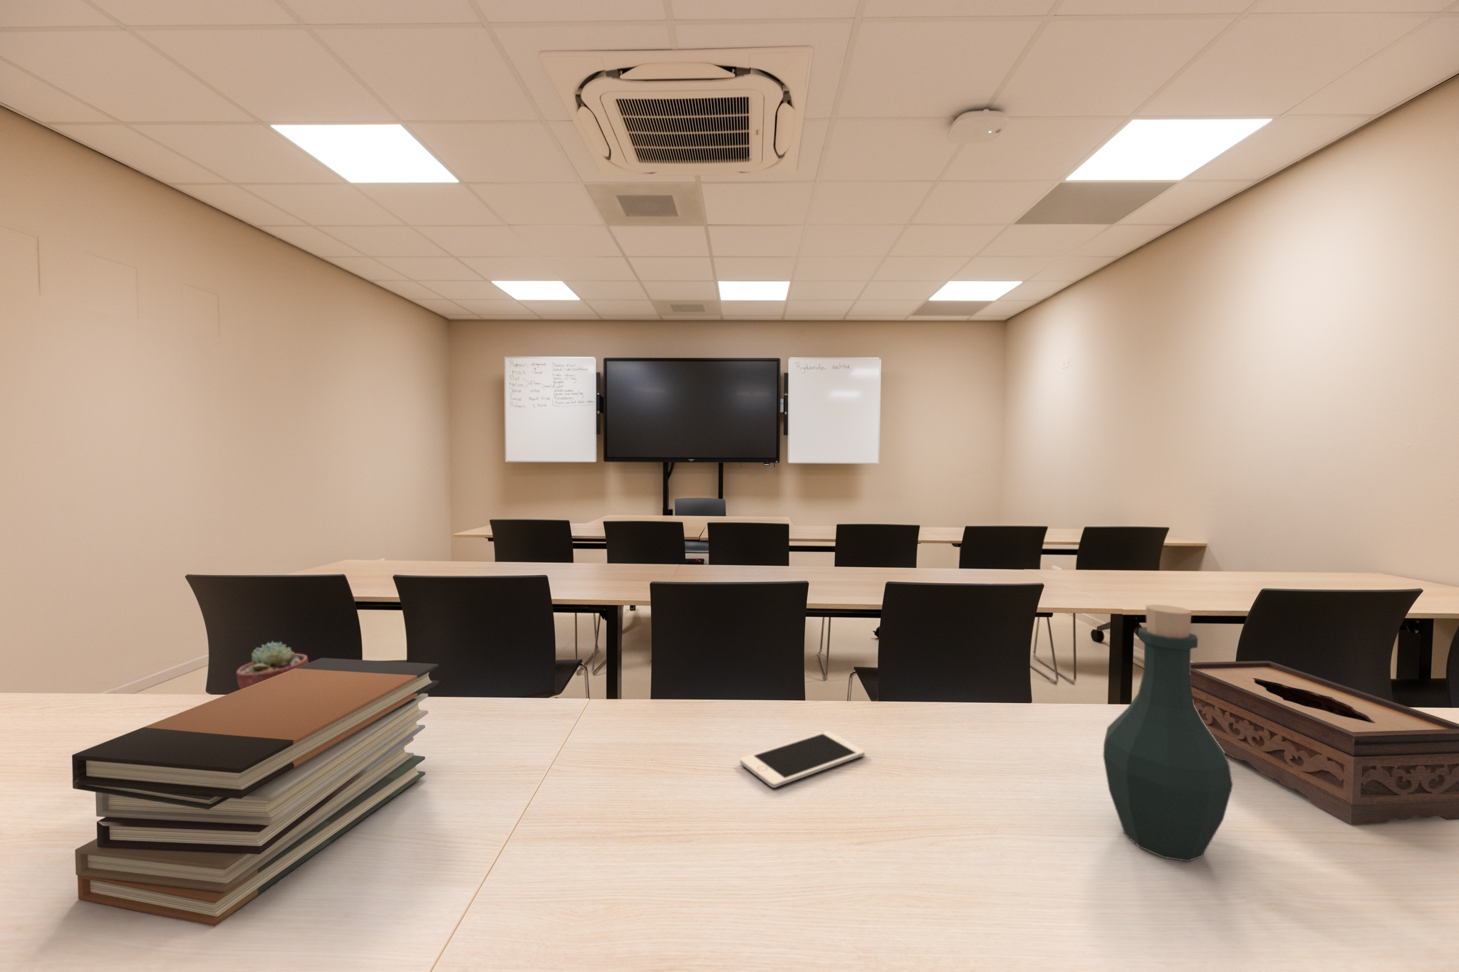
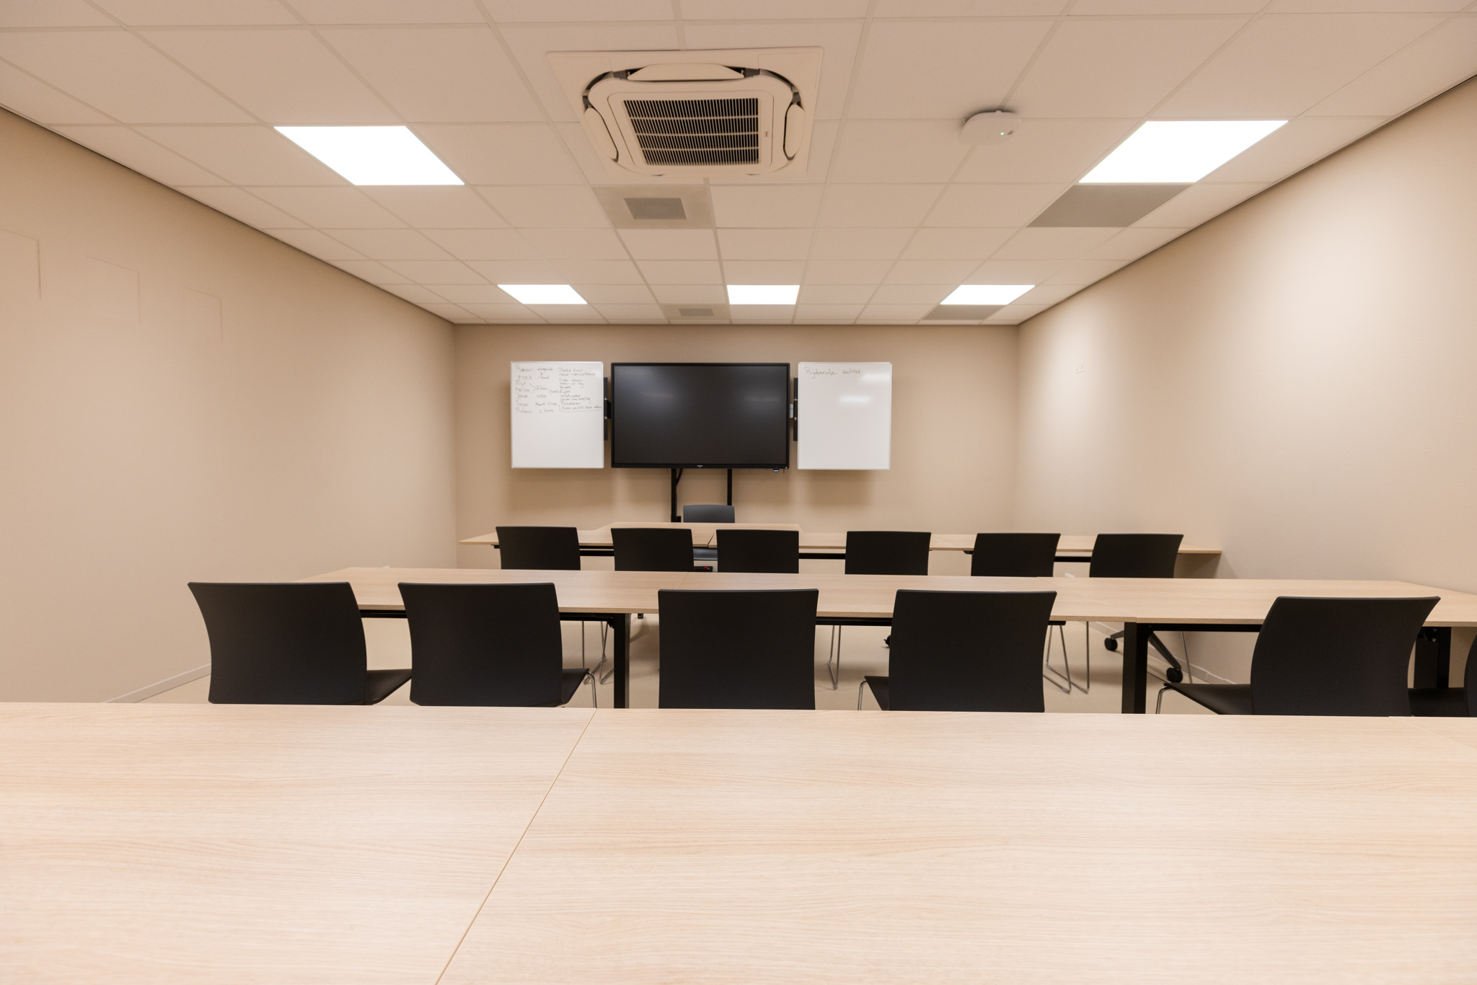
- cell phone [739,730,865,789]
- potted succulent [236,640,309,689]
- book stack [72,657,440,926]
- bottle [1103,604,1234,862]
- tissue box [1191,661,1459,824]
